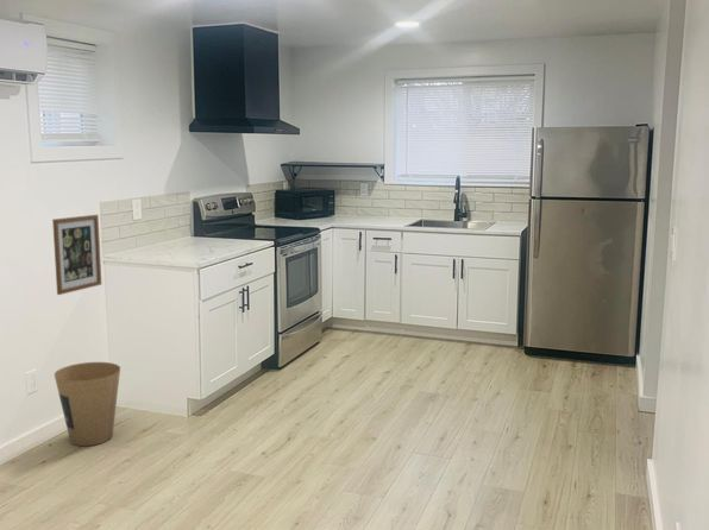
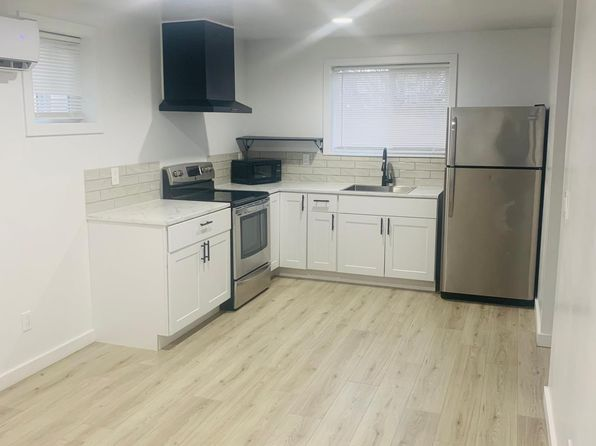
- wall art [51,214,102,296]
- trash can [54,361,121,447]
